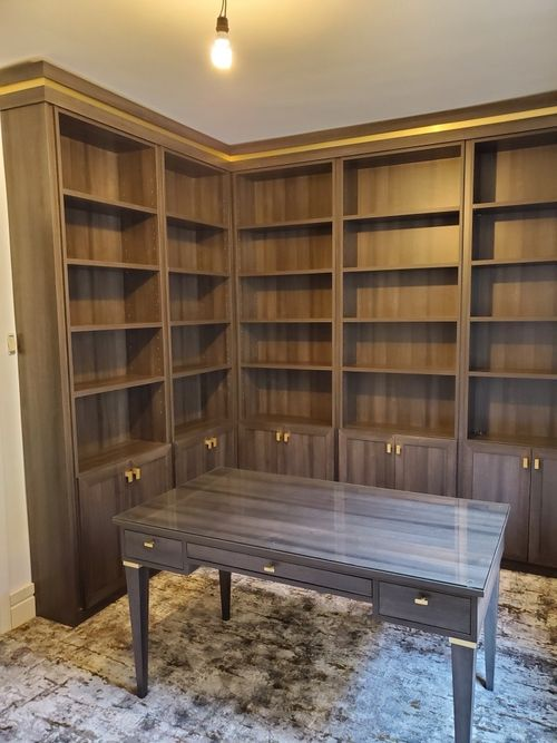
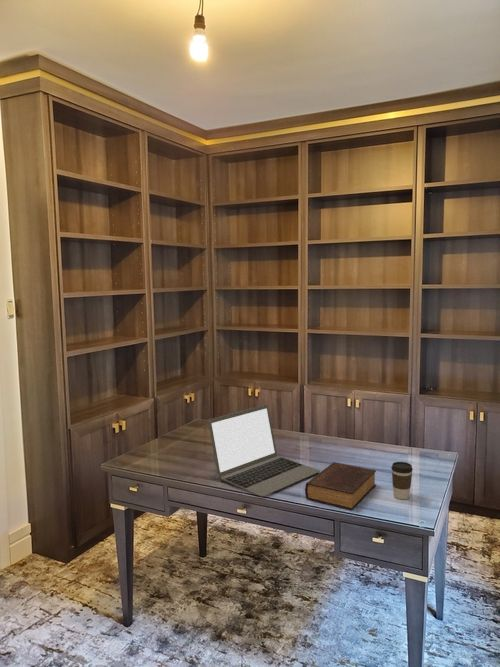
+ book [304,461,377,511]
+ coffee cup [390,461,414,500]
+ laptop [208,404,321,498]
